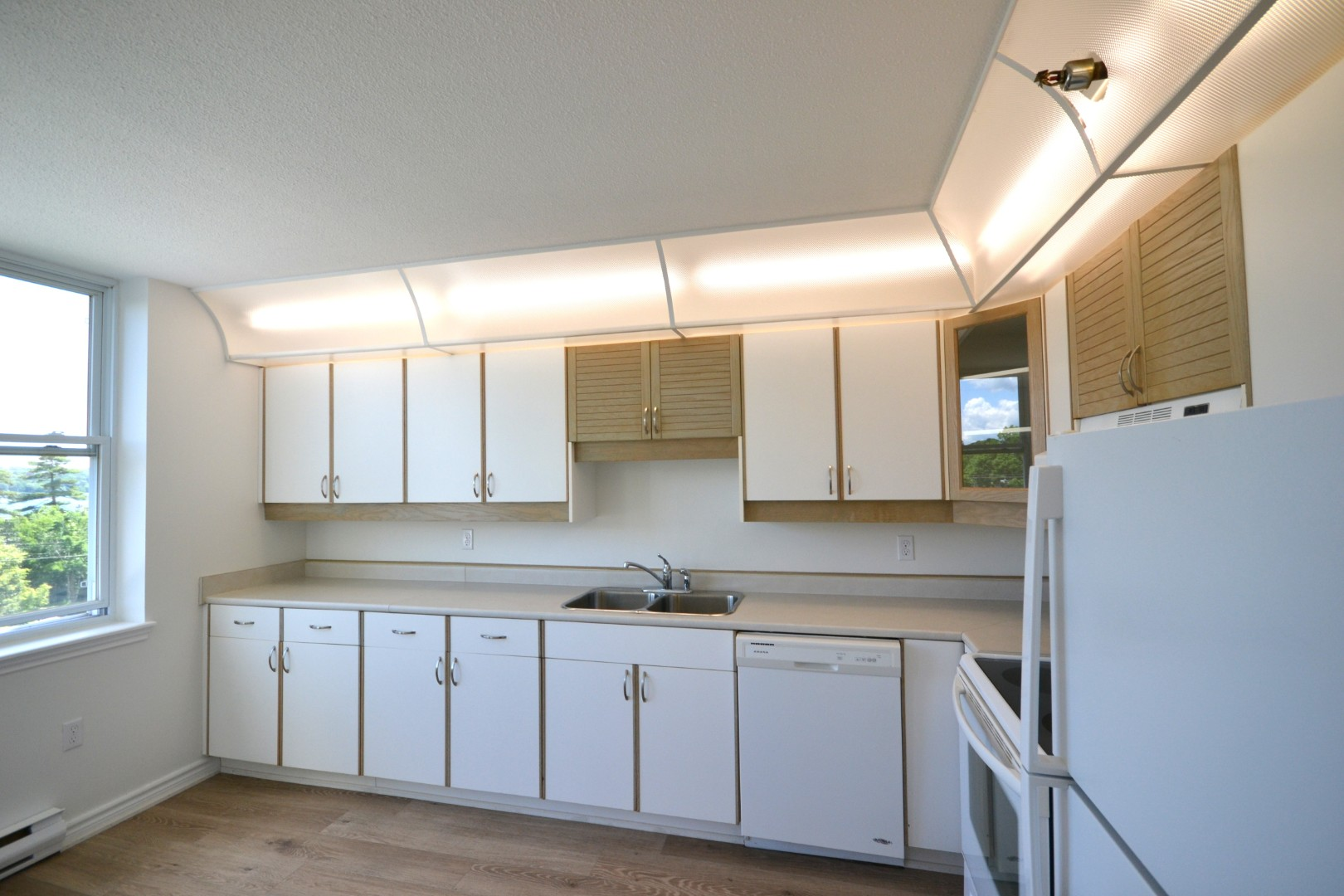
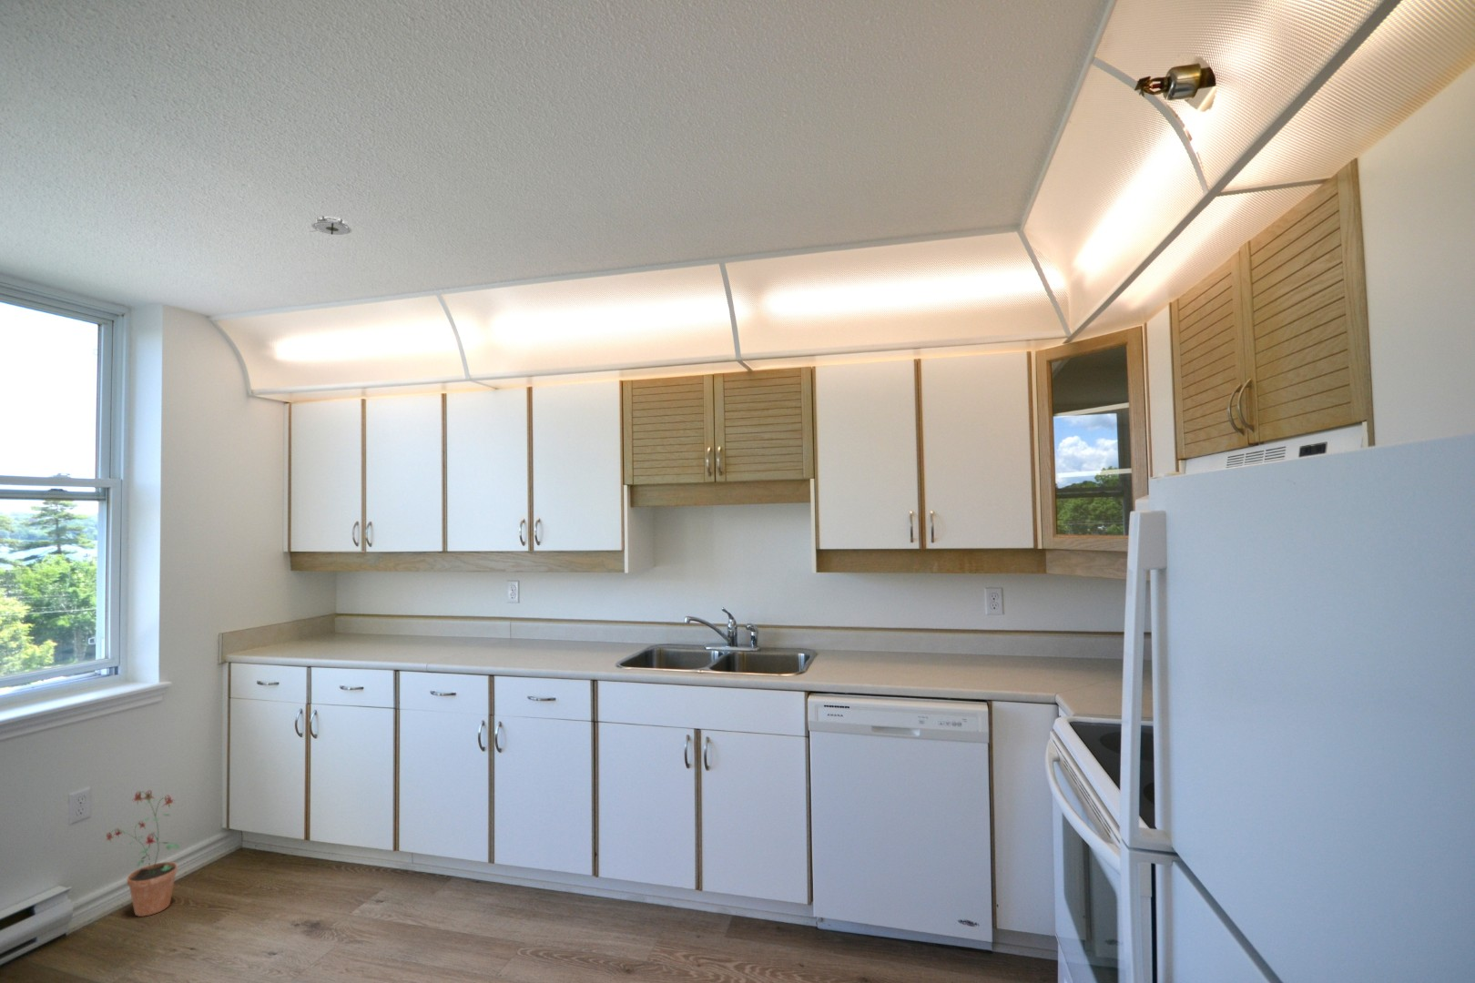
+ potted plant [104,789,181,917]
+ smoke detector [308,214,353,236]
